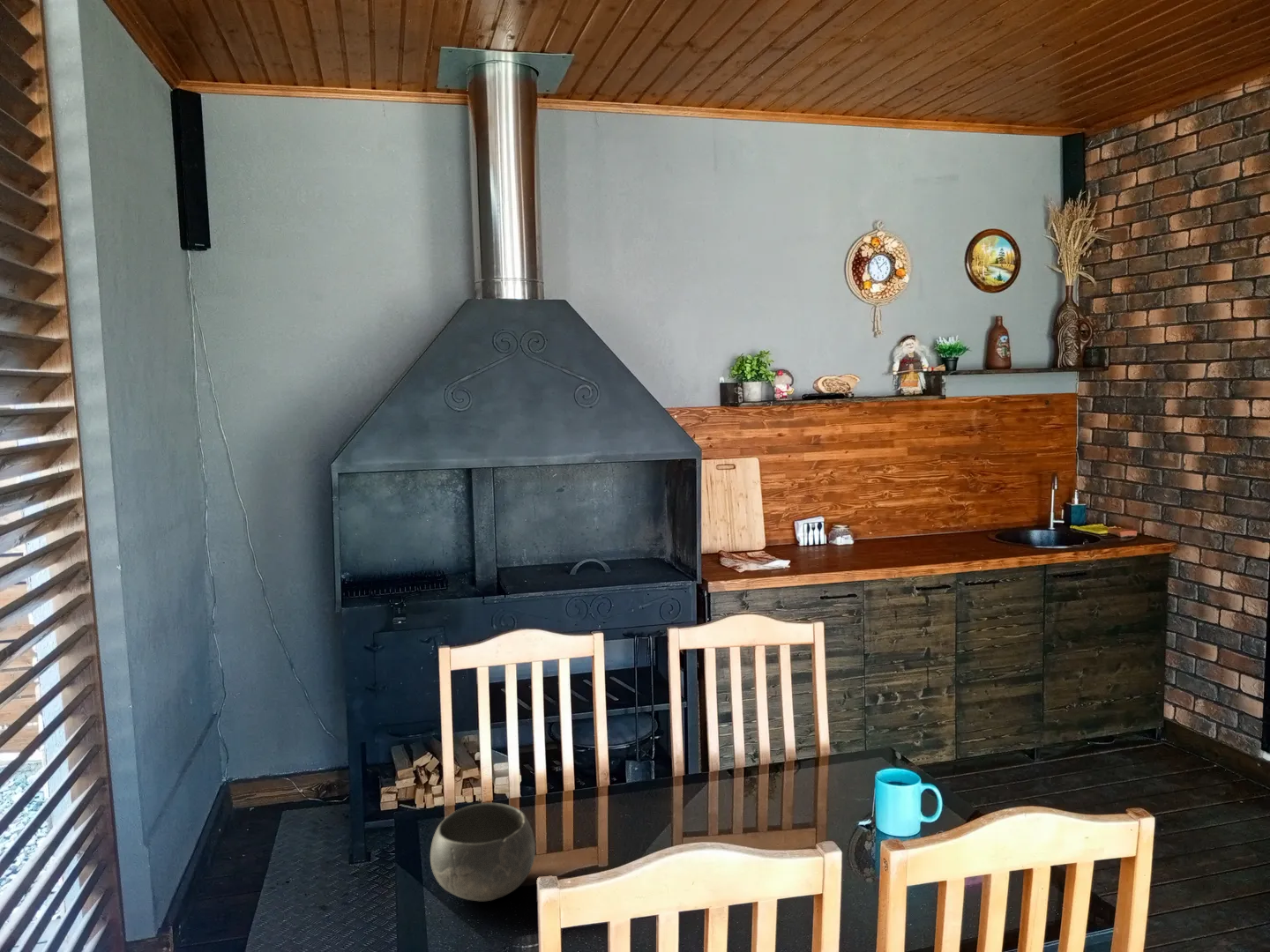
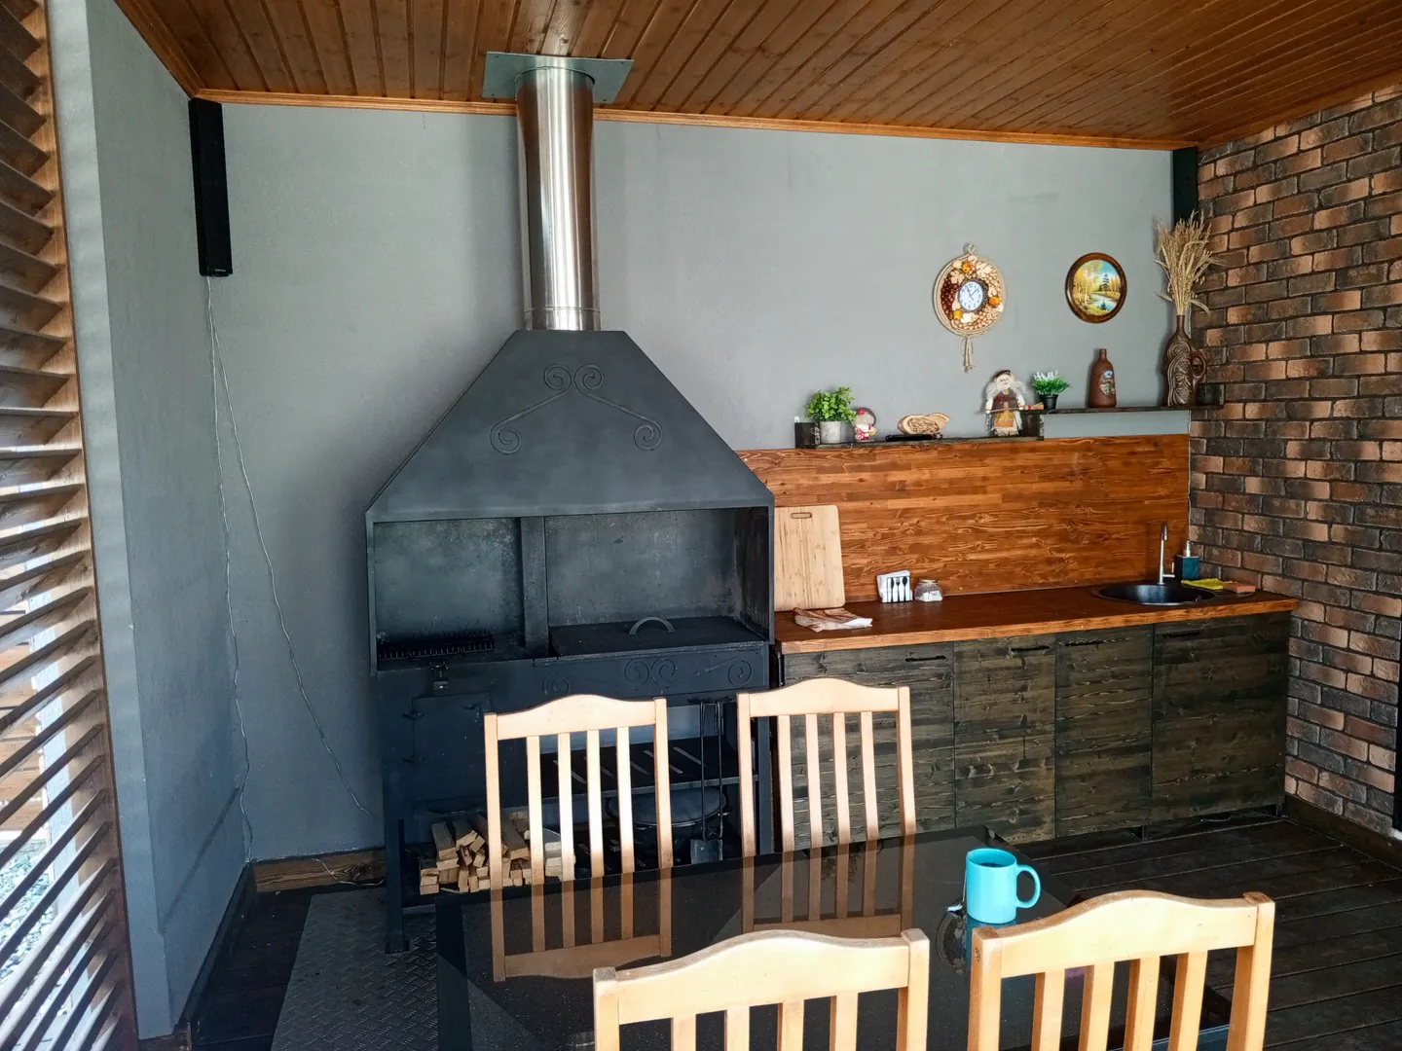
- bowl [430,802,536,902]
